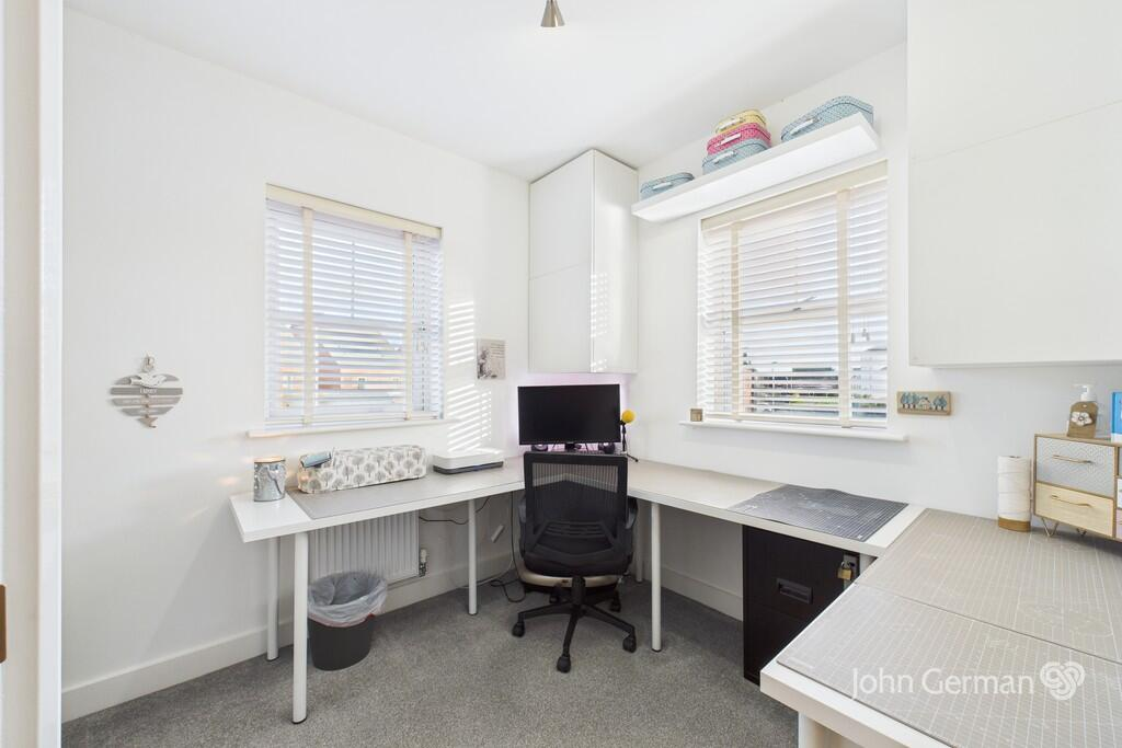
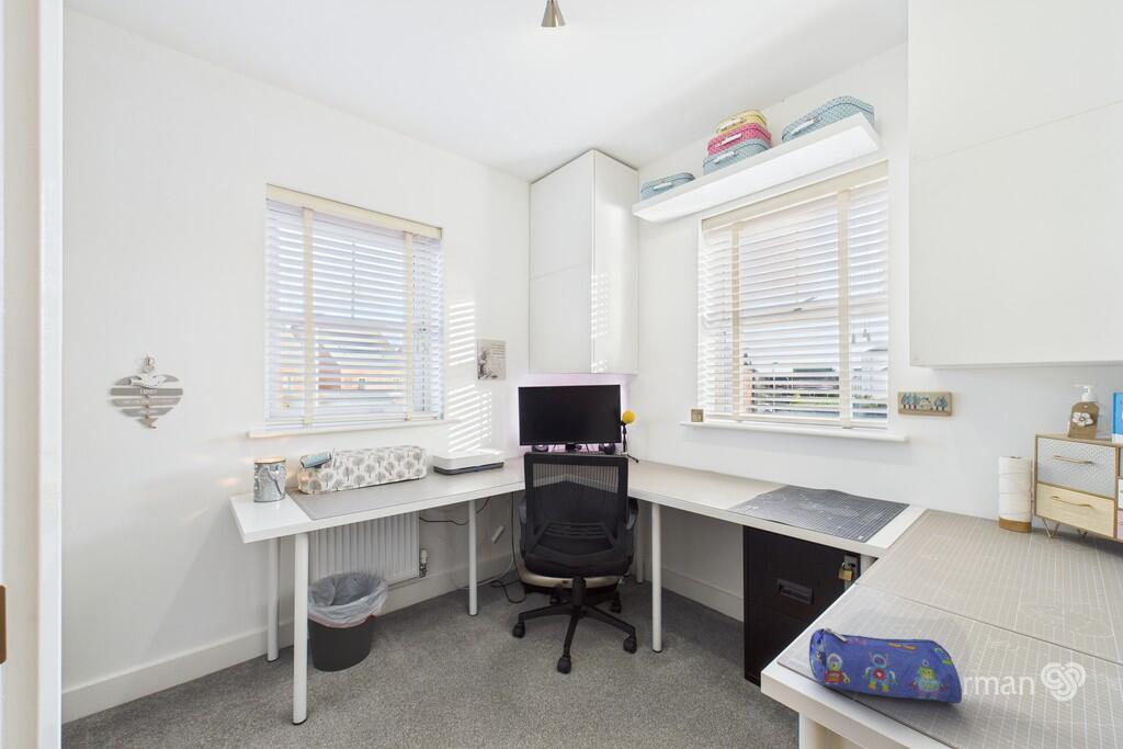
+ pencil case [808,627,963,705]
